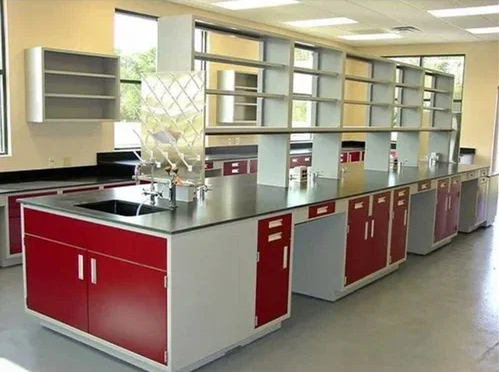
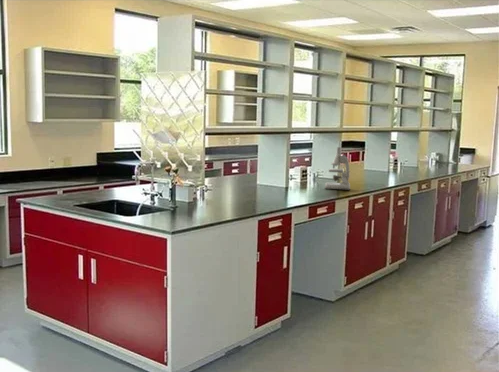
+ microscope [324,146,351,191]
